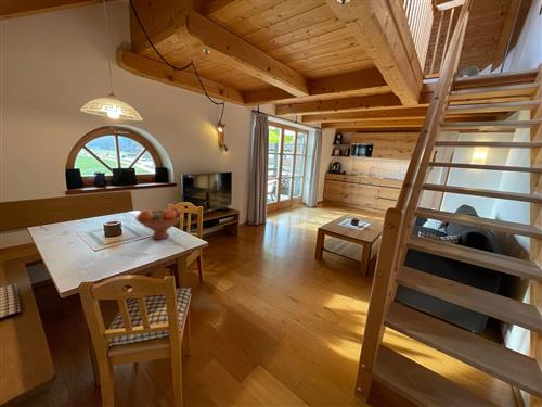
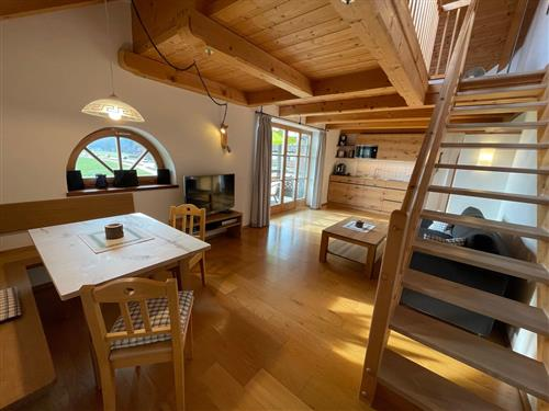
- fruit bowl [134,205,183,240]
